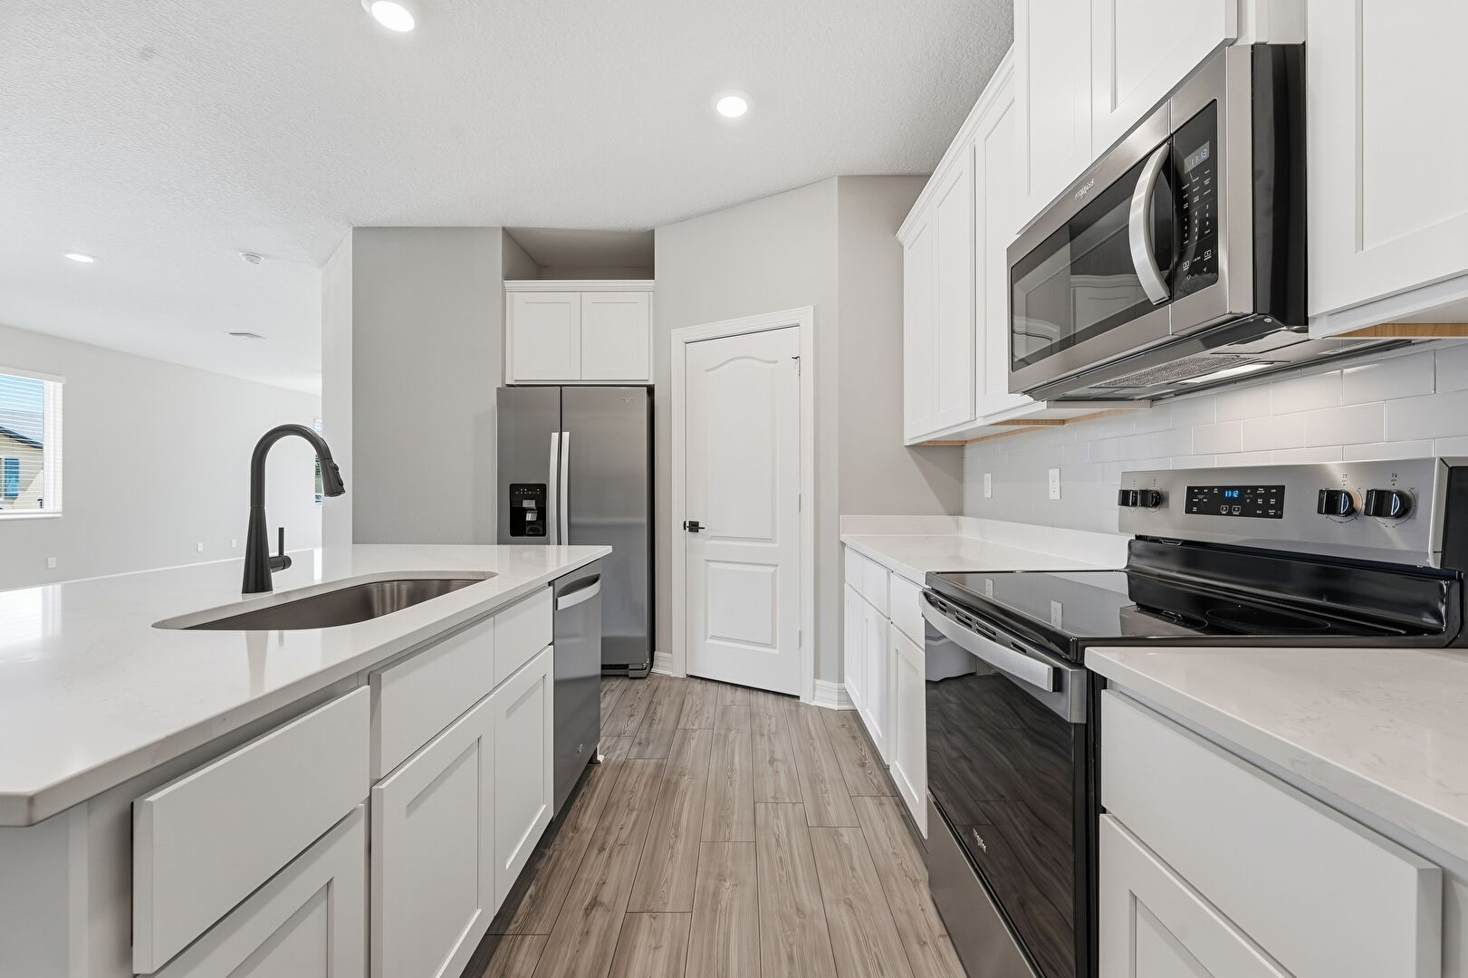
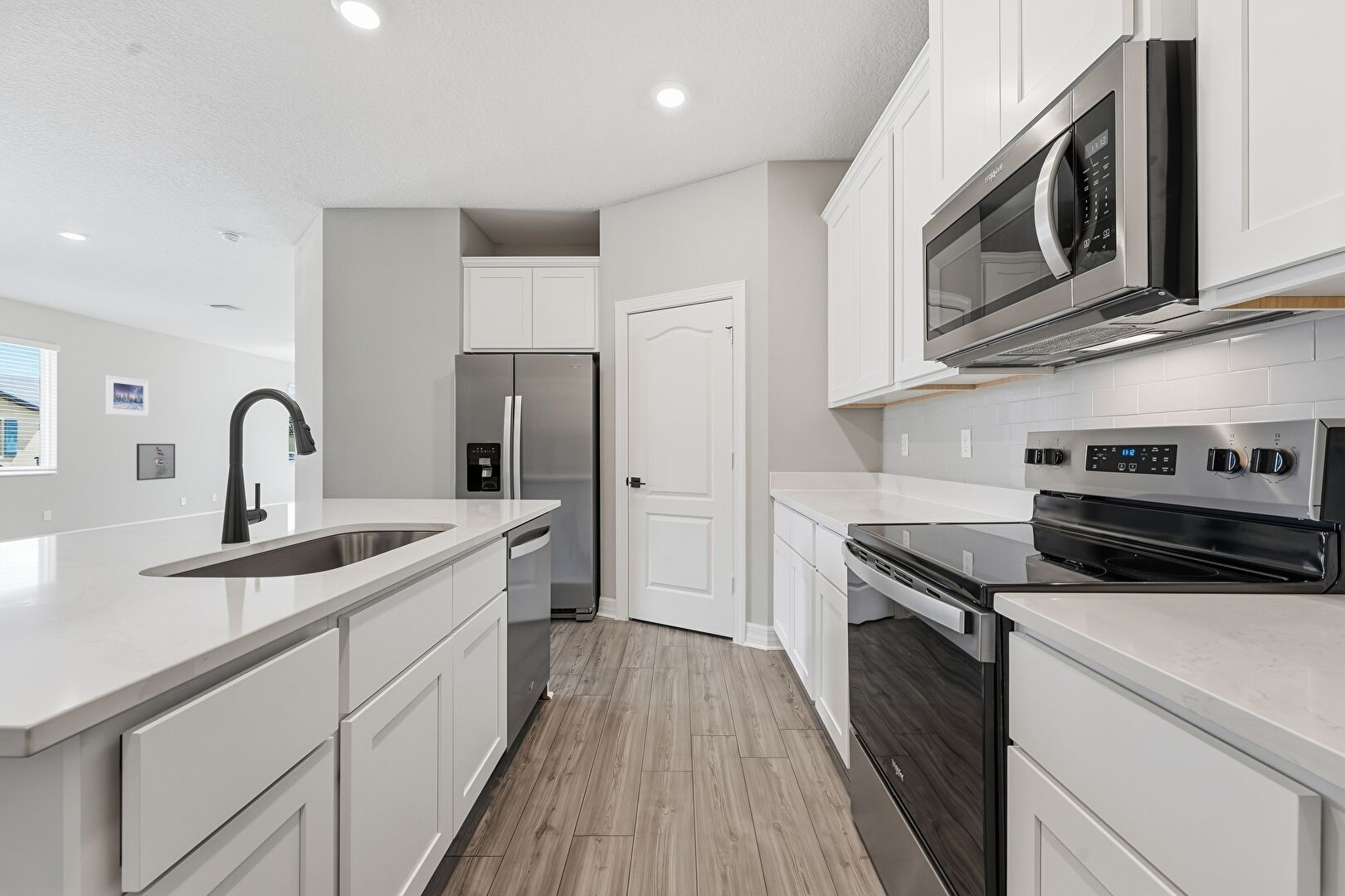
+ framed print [136,443,176,481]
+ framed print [105,374,150,417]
